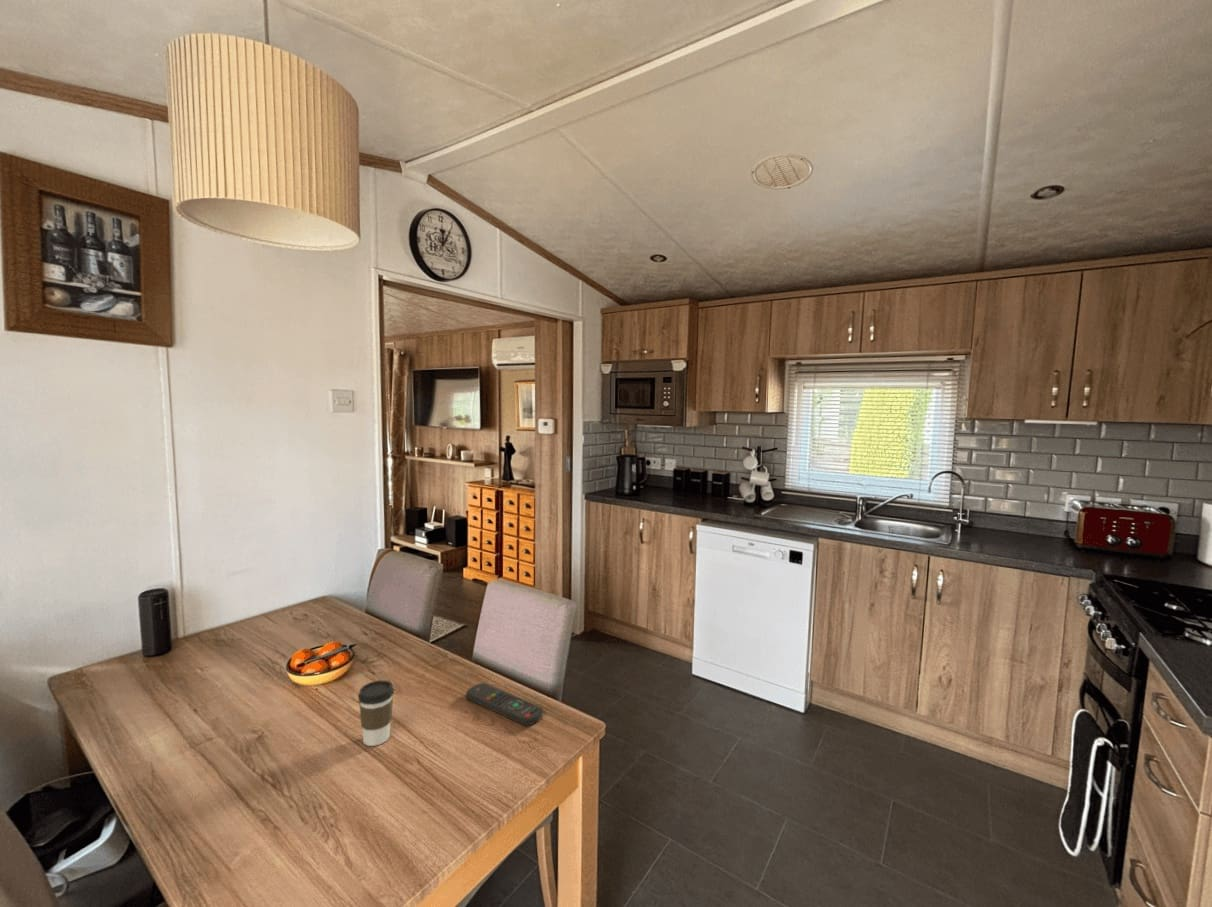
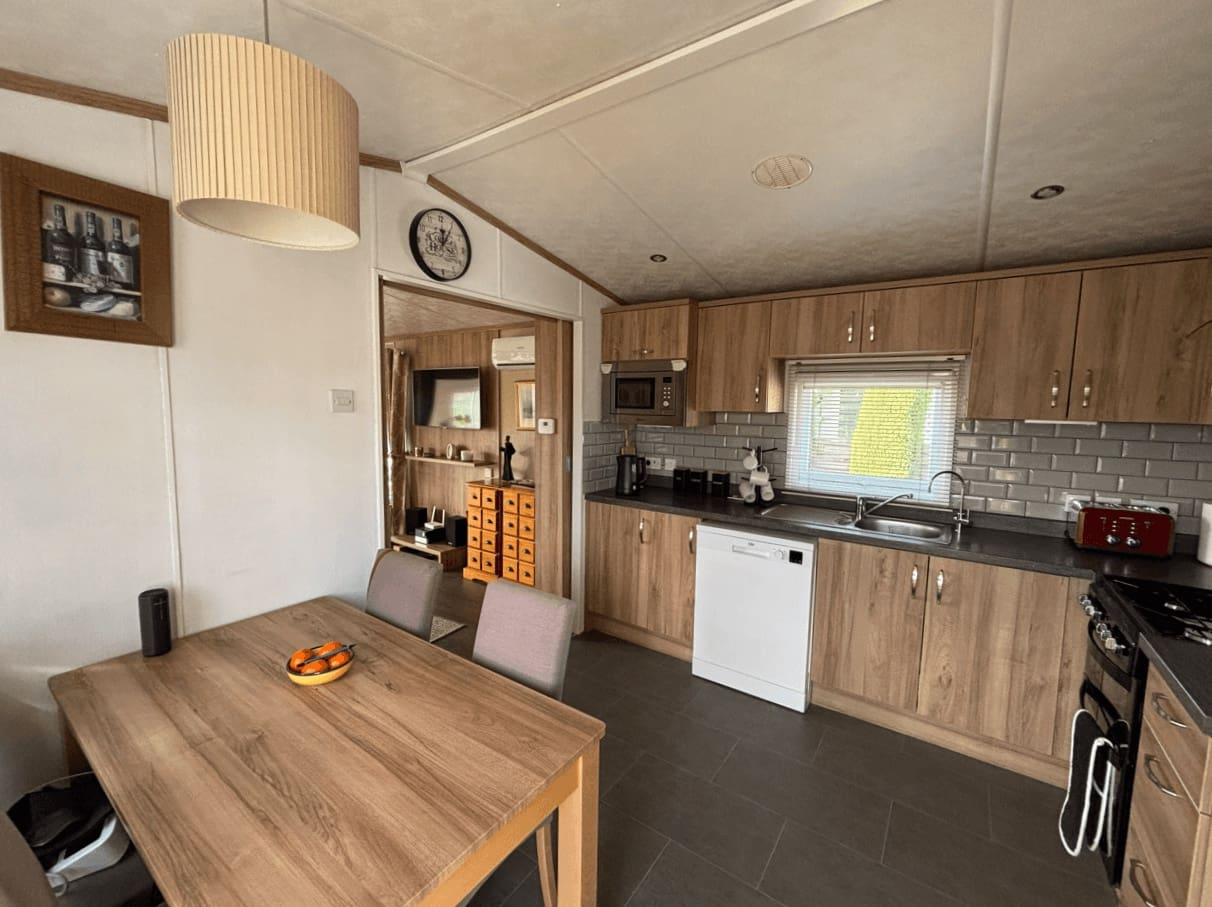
- remote control [465,682,544,727]
- coffee cup [357,679,395,747]
